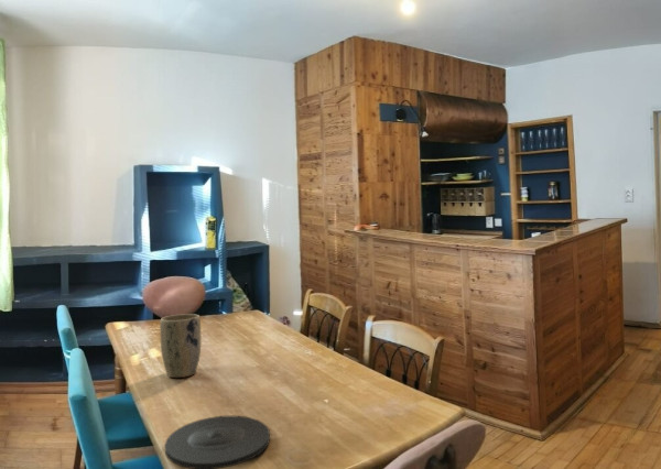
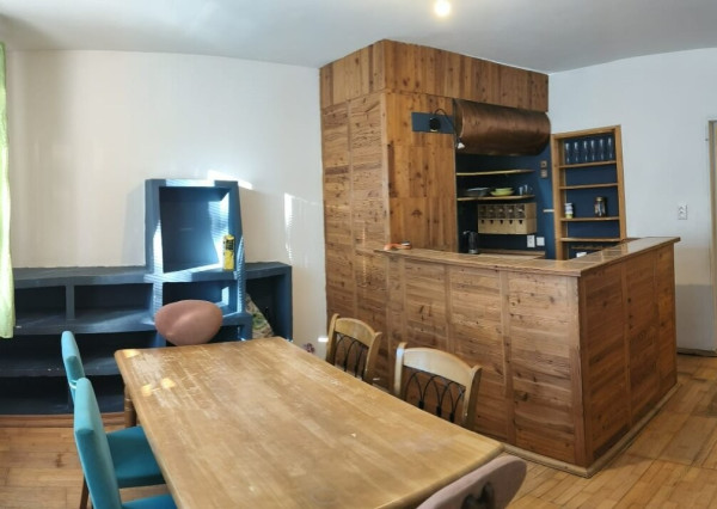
- plant pot [159,313,202,379]
- plate [164,415,271,469]
